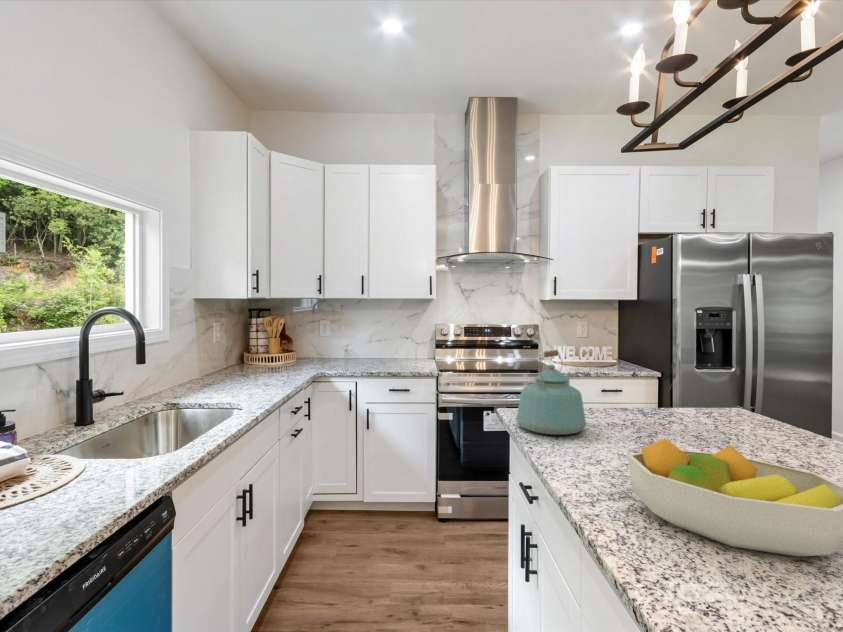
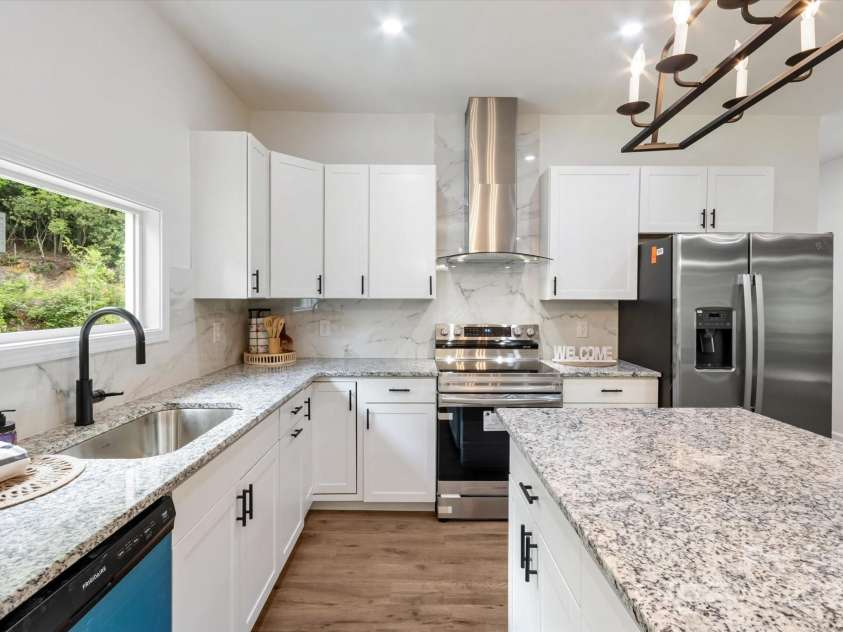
- kettle [516,349,587,436]
- fruit bowl [626,437,843,557]
